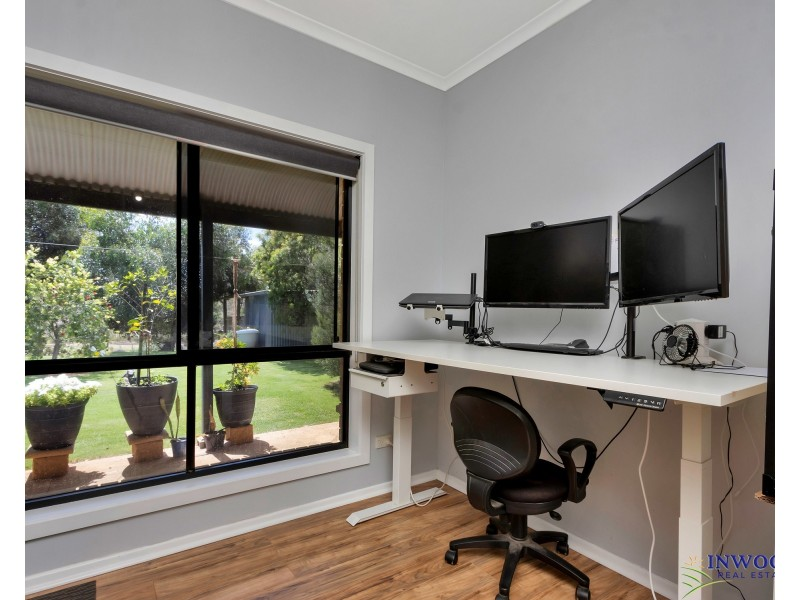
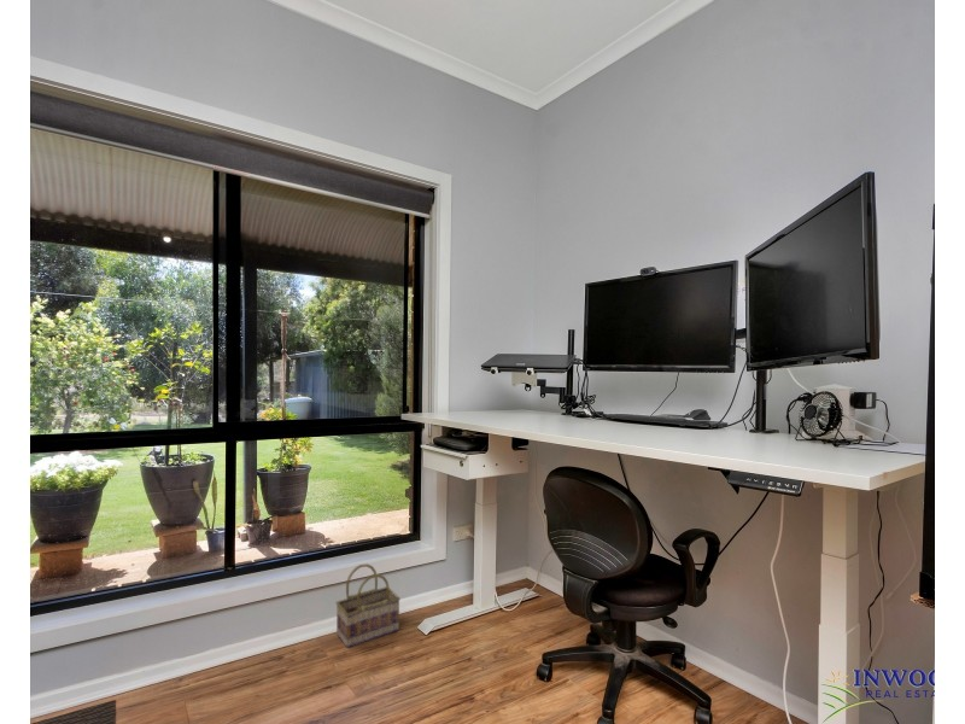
+ basket [335,562,402,649]
